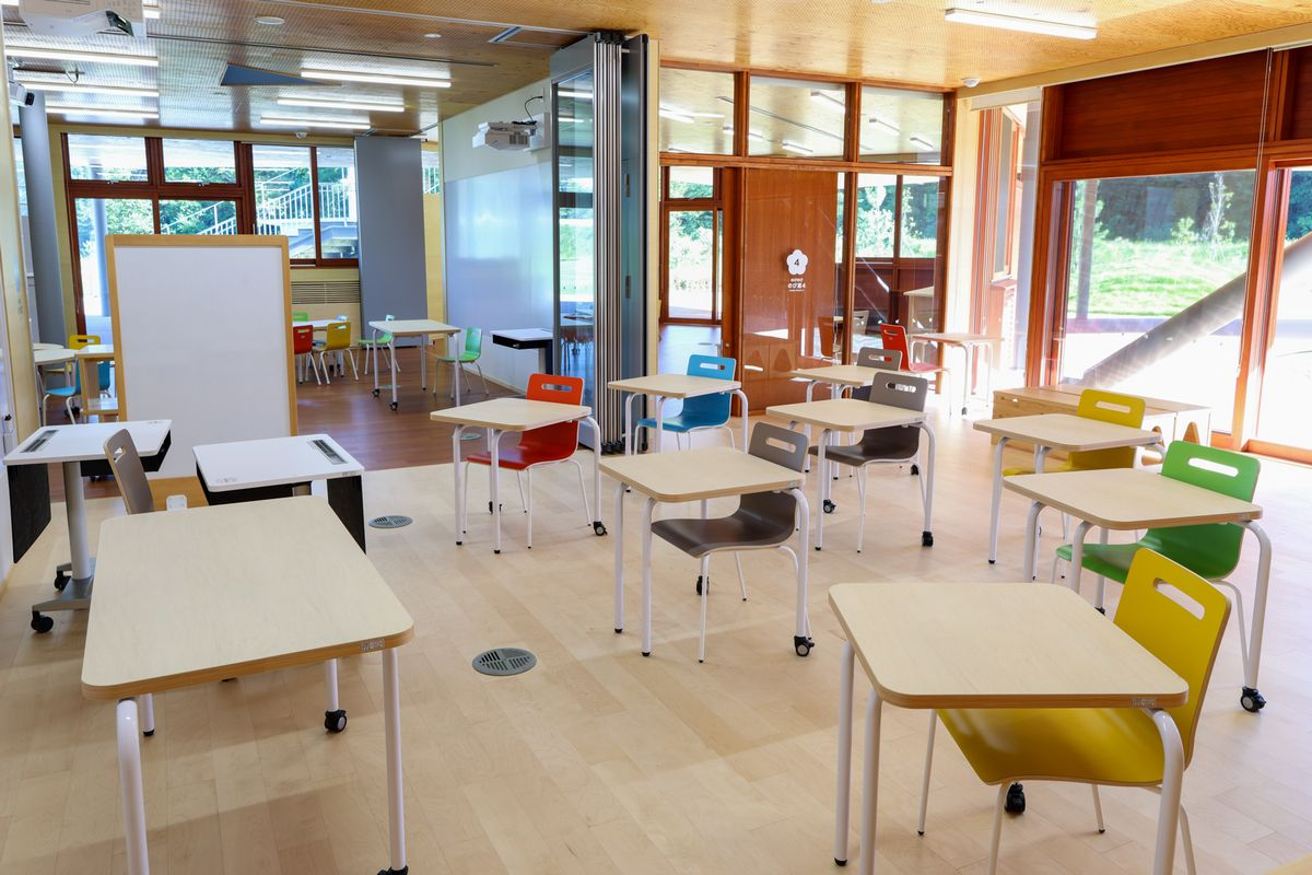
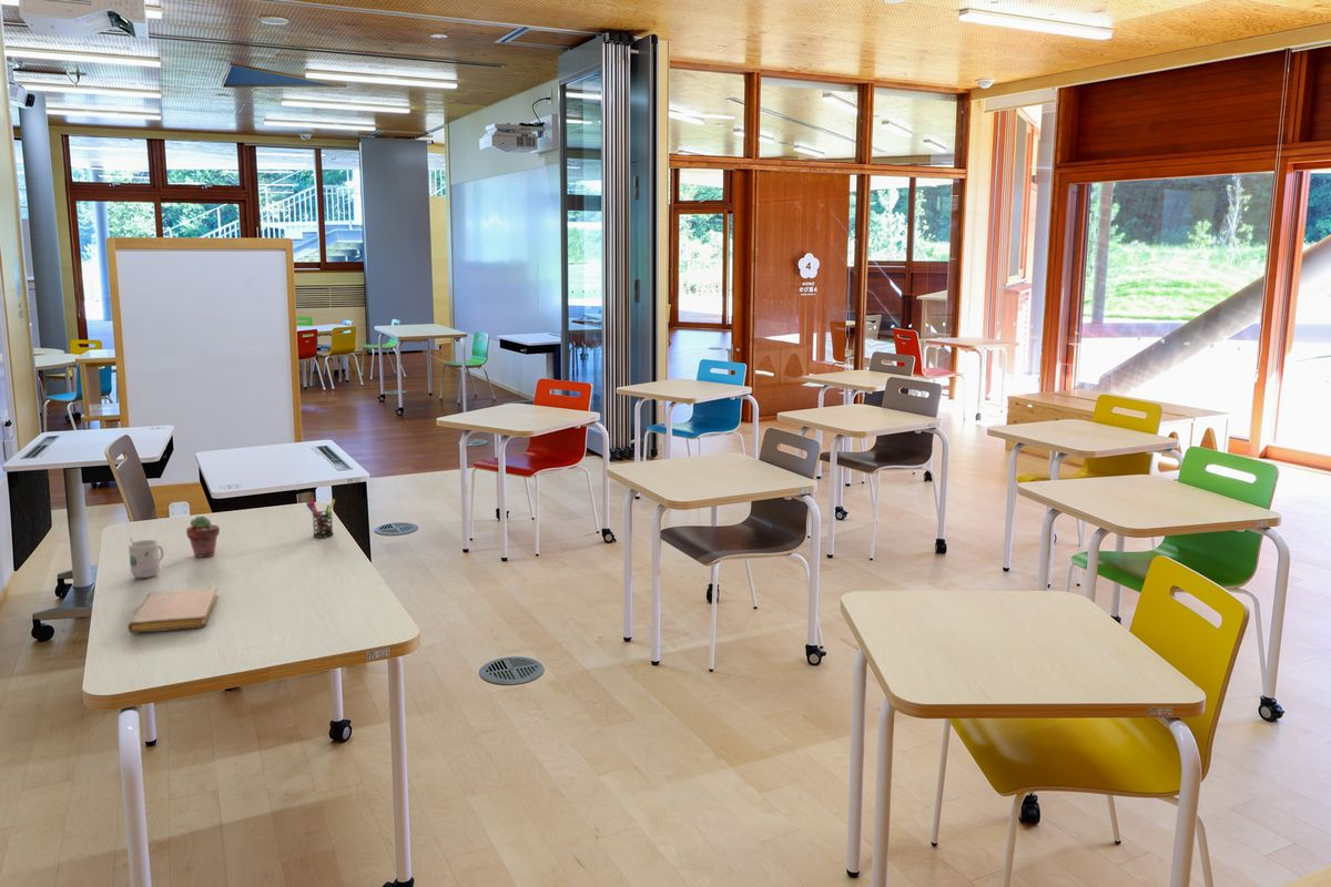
+ potted succulent [185,514,221,559]
+ notebook [128,588,219,634]
+ mug [128,537,165,579]
+ pen holder [305,497,336,539]
